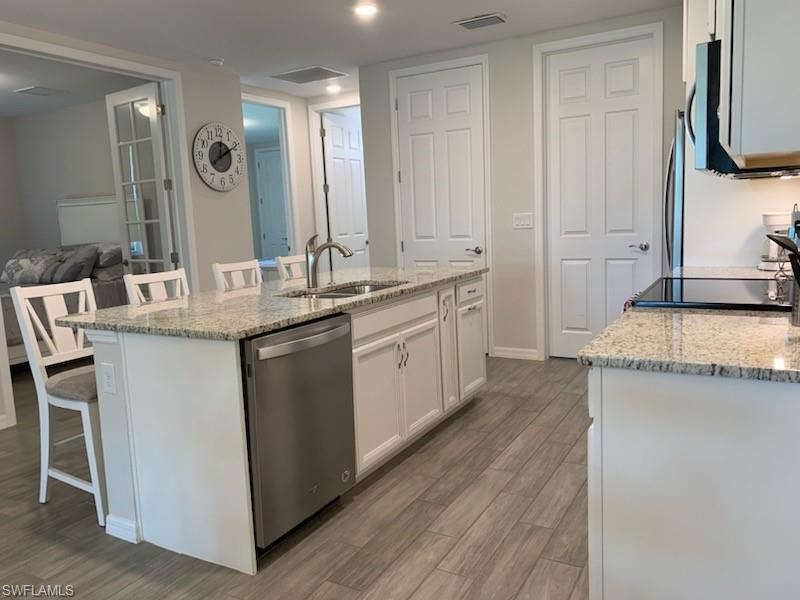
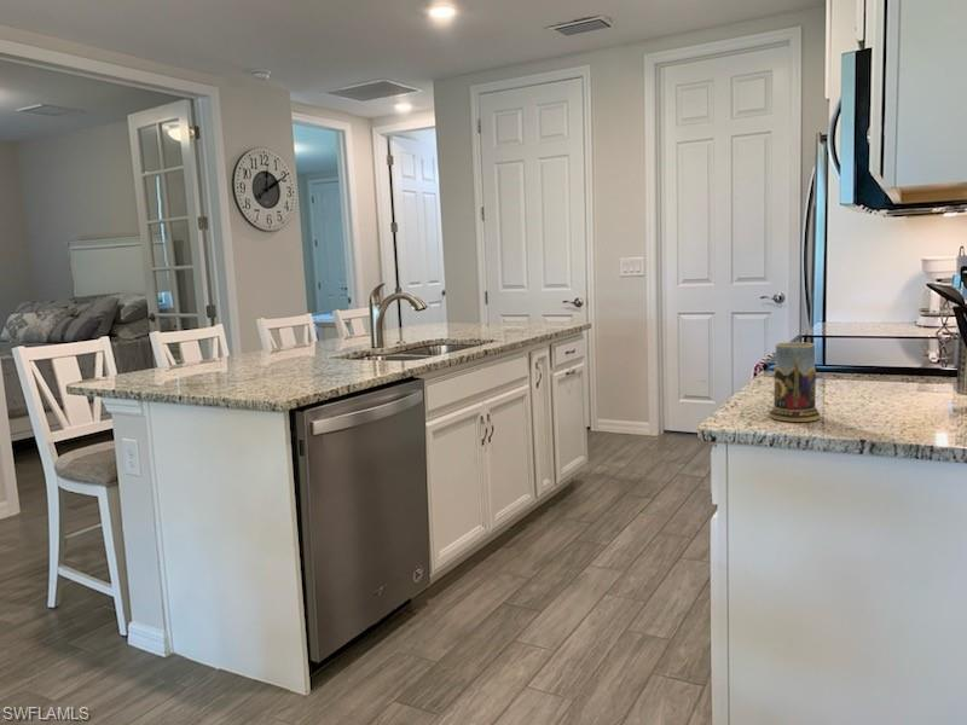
+ mug [768,341,822,423]
